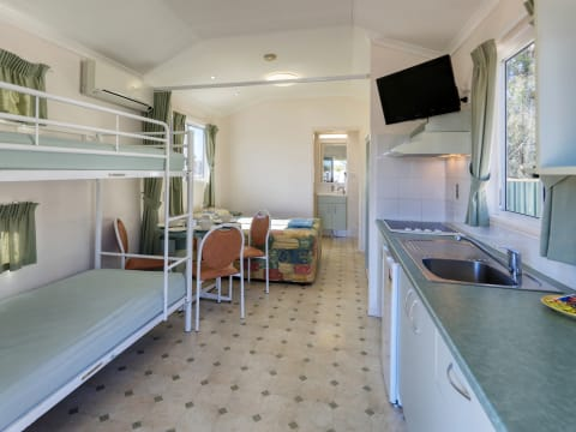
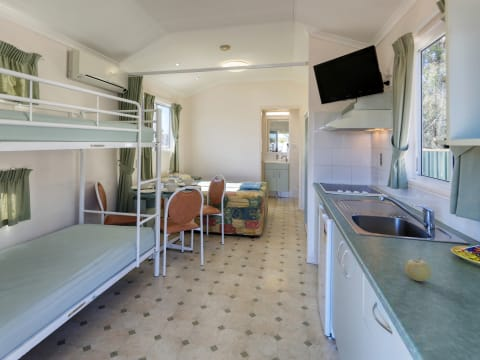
+ fruit [404,257,432,282]
